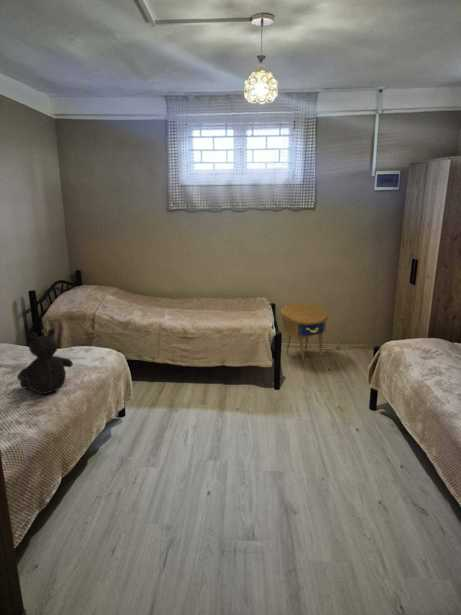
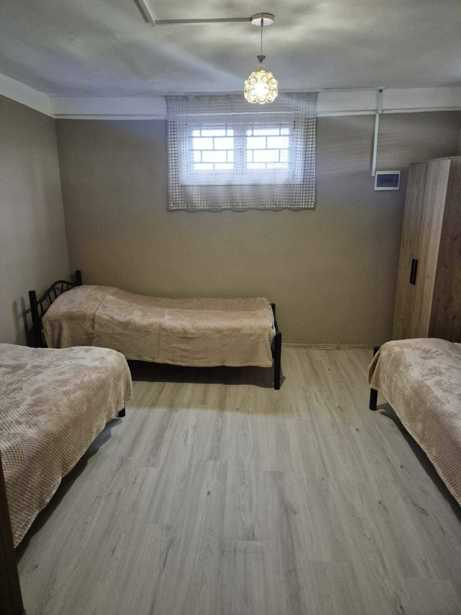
- side table [279,303,329,363]
- teddy bear [16,328,74,395]
